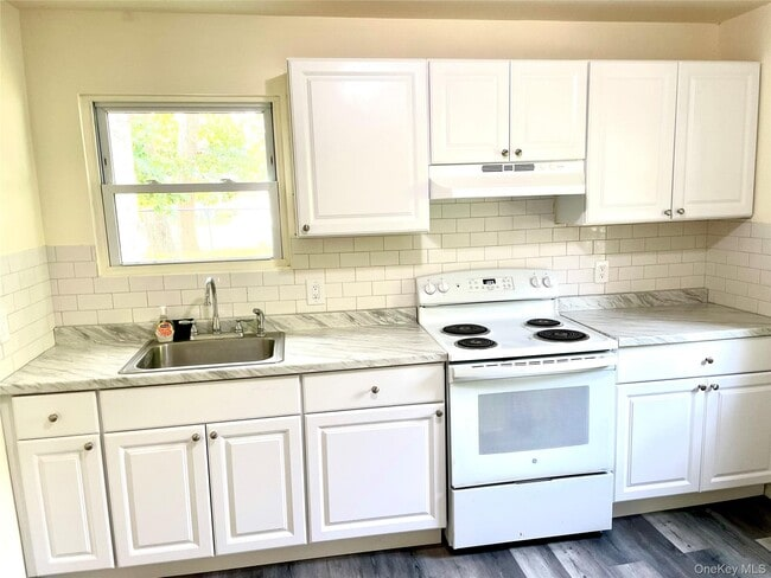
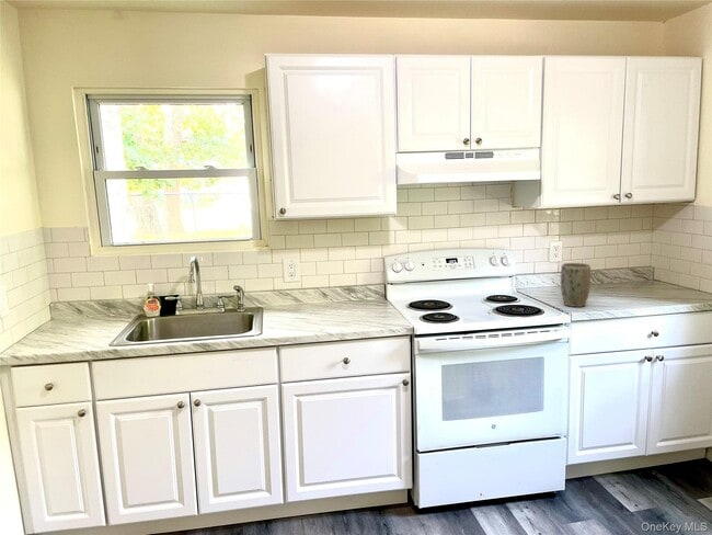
+ plant pot [560,262,592,308]
